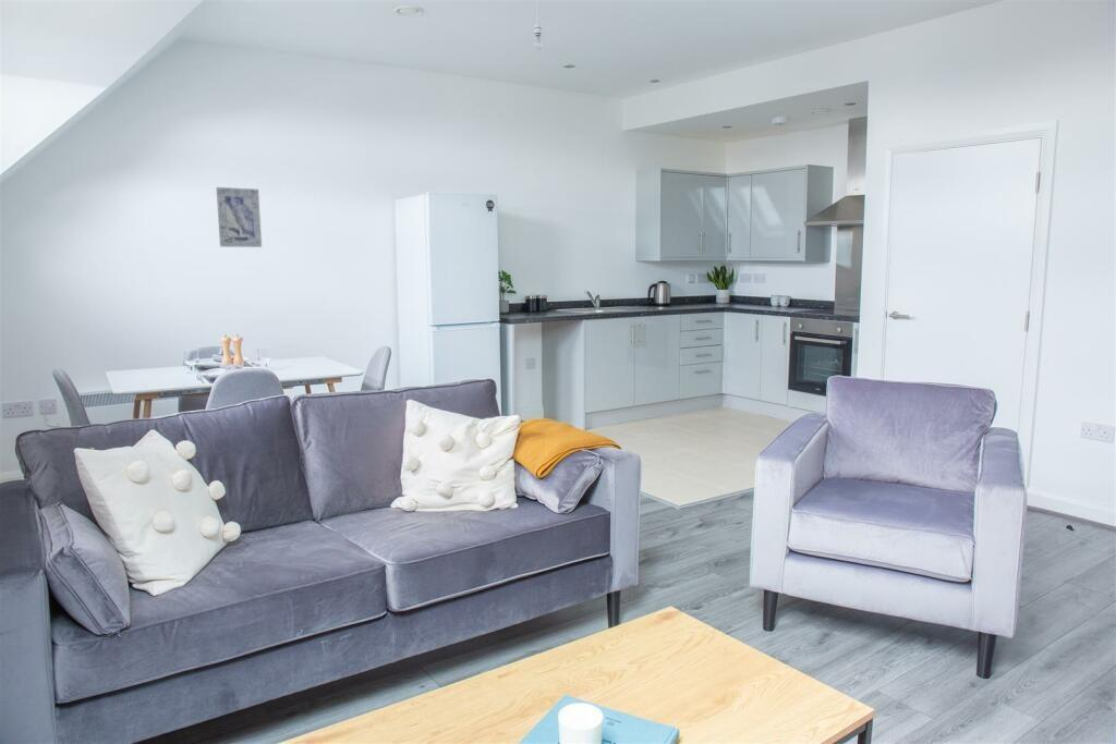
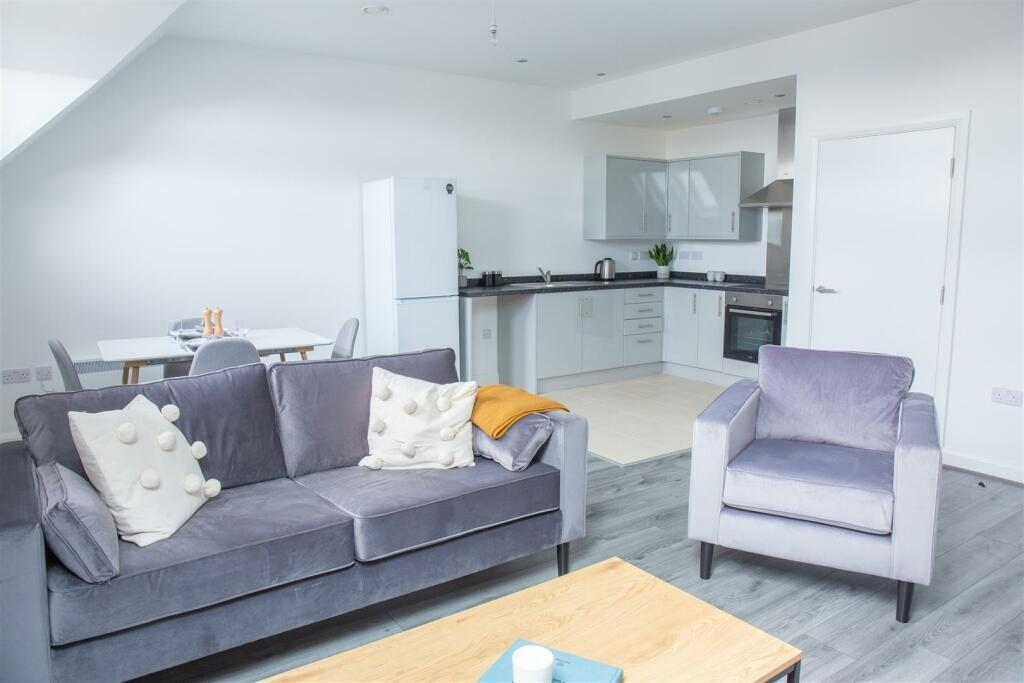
- wall art [216,186,263,248]
